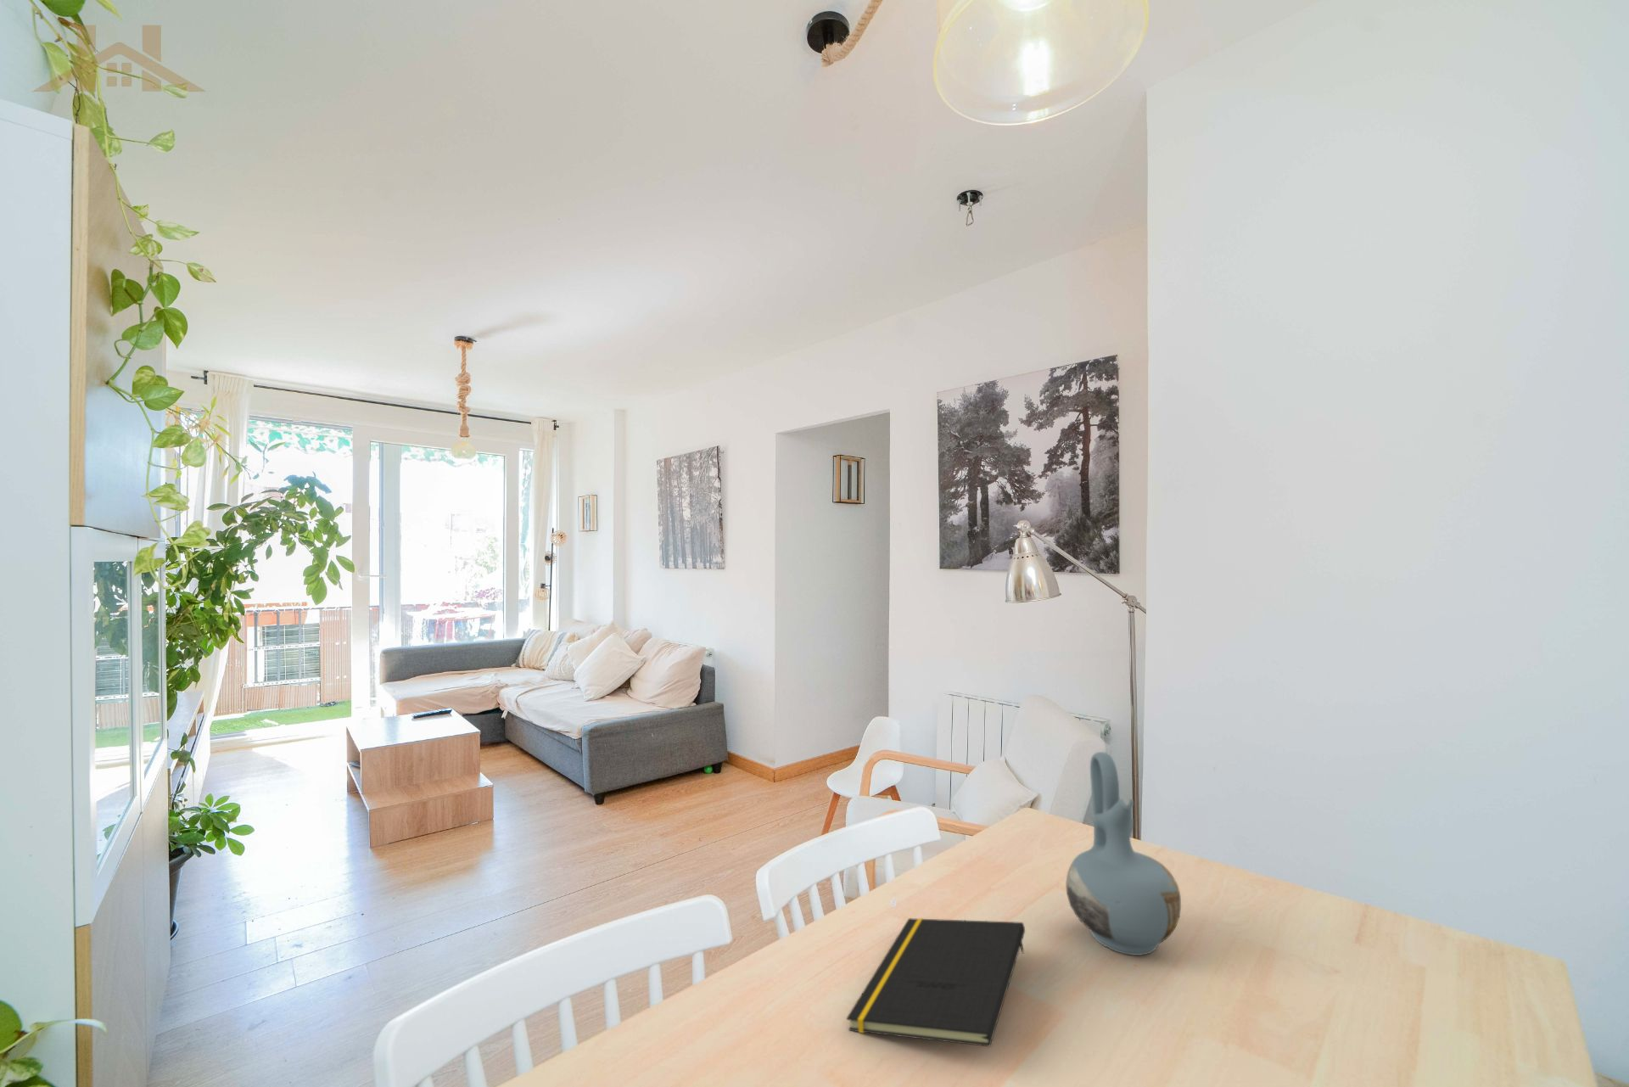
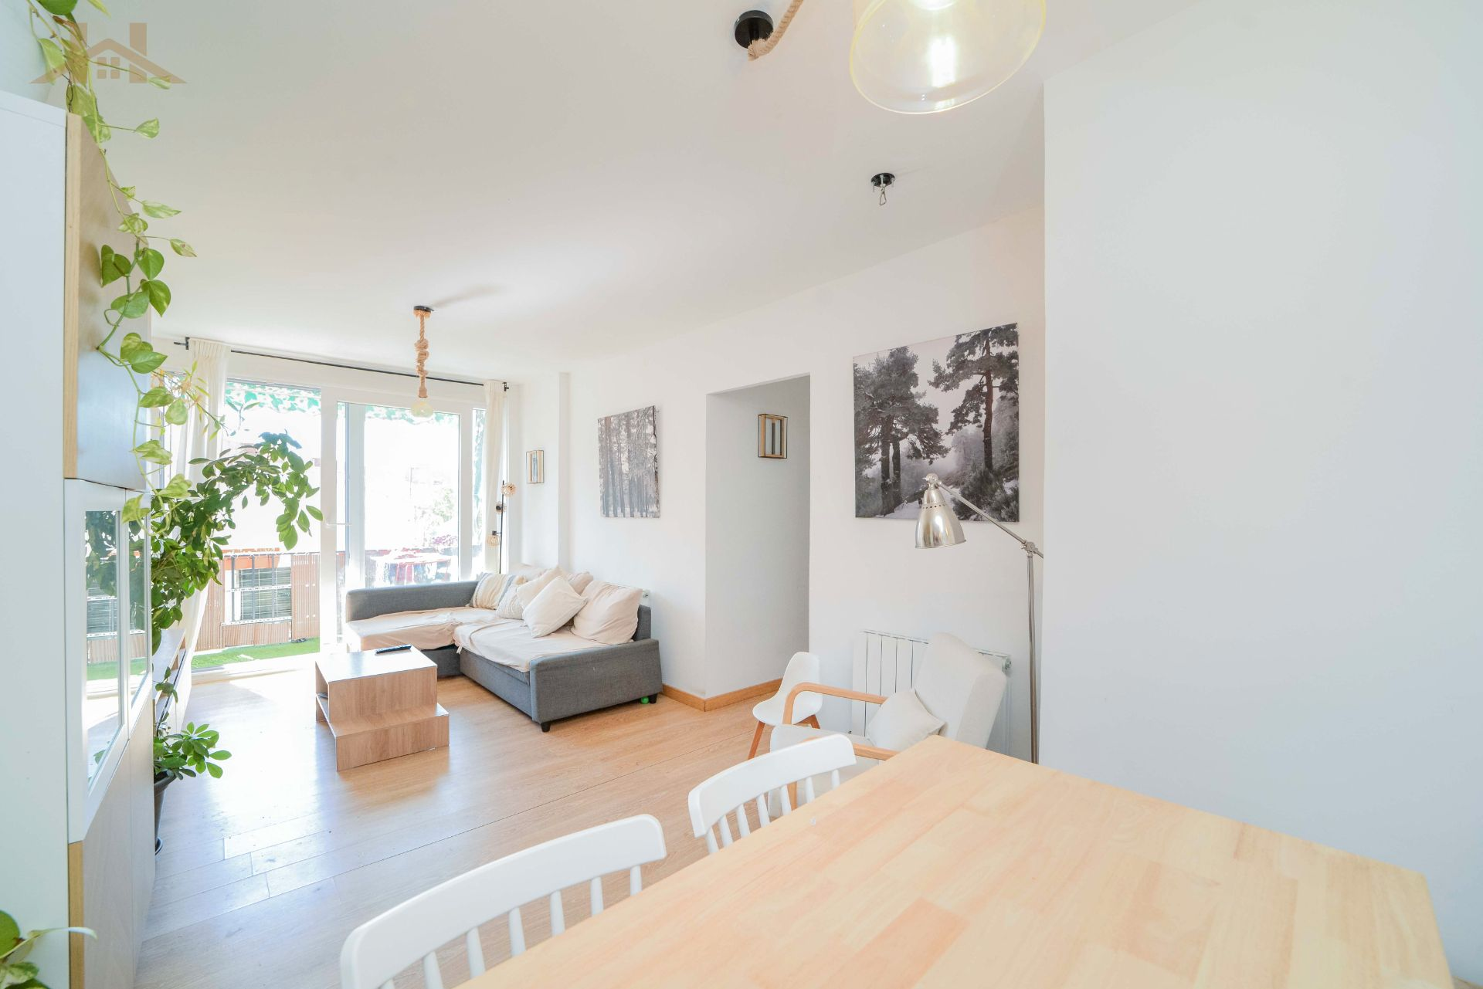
- notepad [845,917,1026,1047]
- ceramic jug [1066,751,1181,956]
